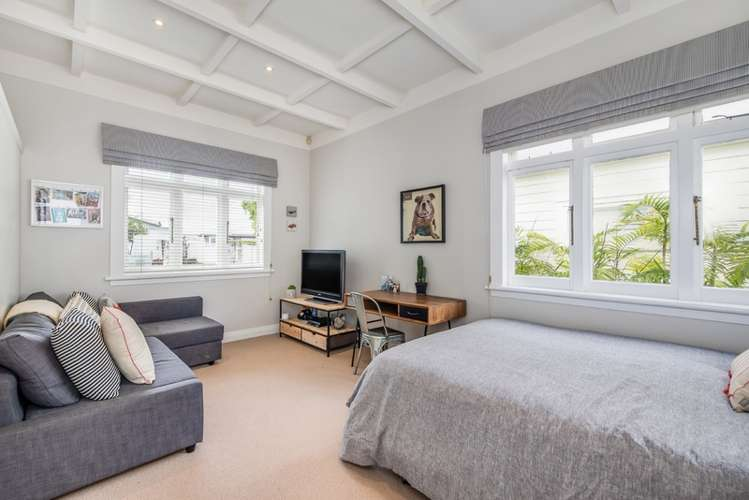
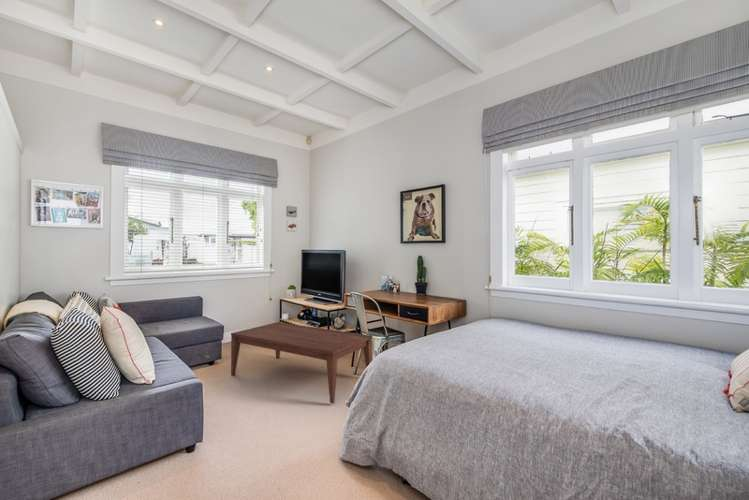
+ coffee table [230,321,373,405]
